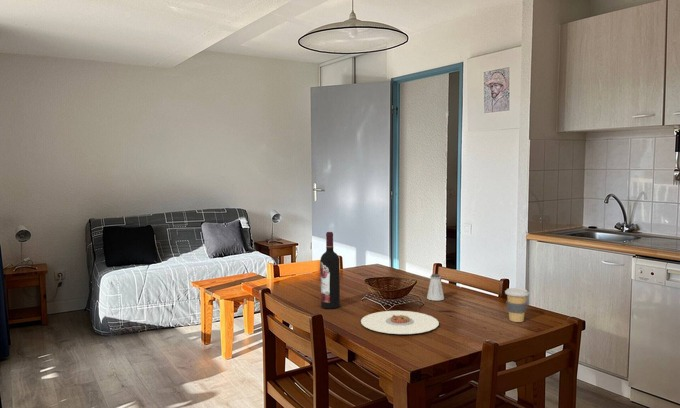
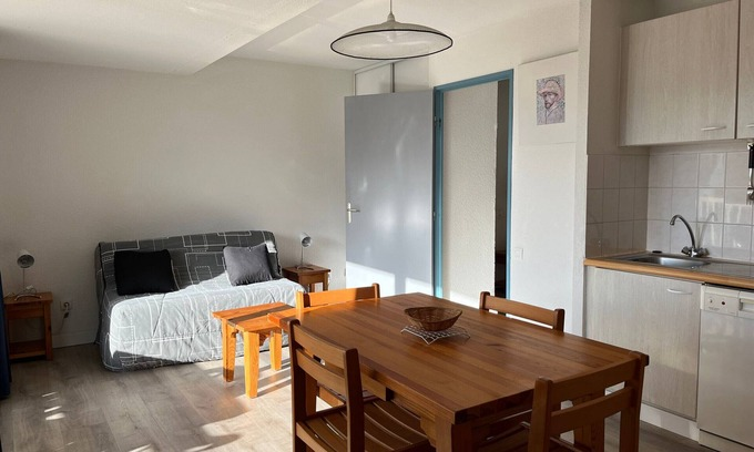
- wine bottle [319,231,341,309]
- plate [360,310,440,335]
- saltshaker [426,273,445,301]
- coffee cup [504,287,530,323]
